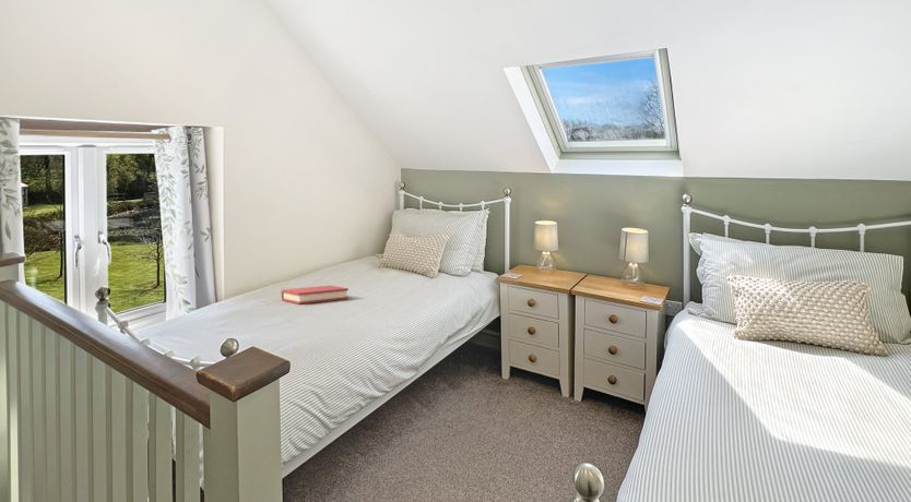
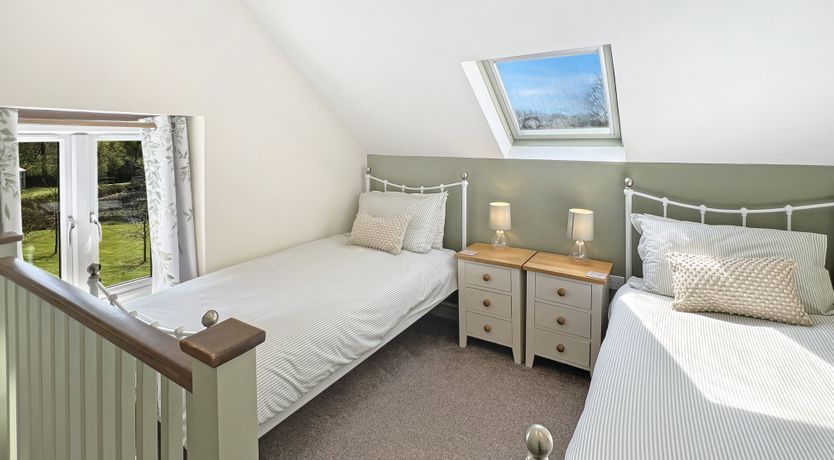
- hardback book [281,285,350,306]
